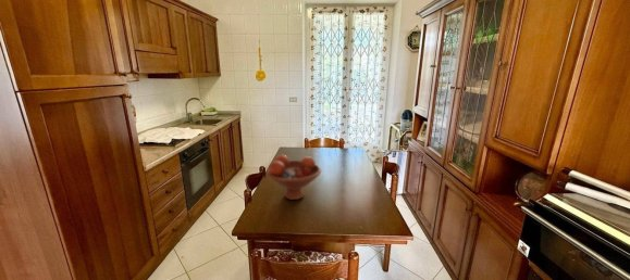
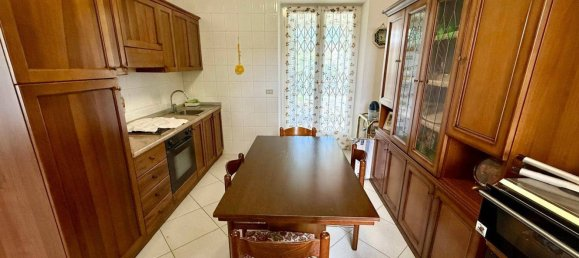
- fruit bowl [265,154,322,201]
